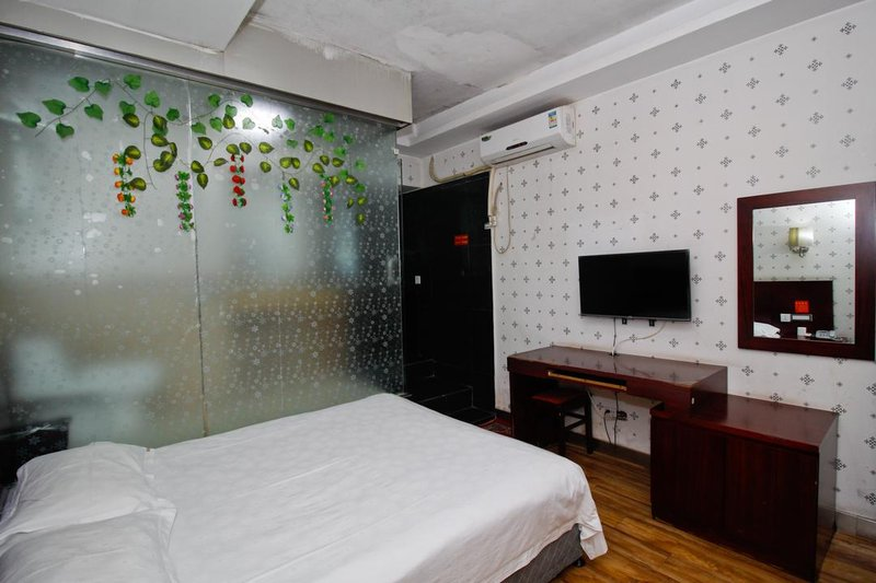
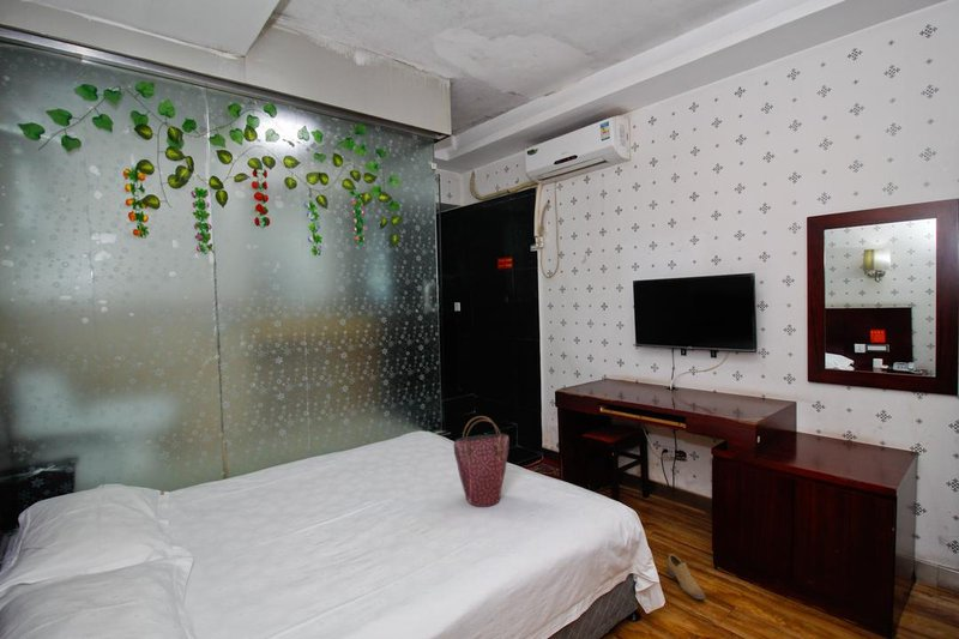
+ handbag [453,415,511,508]
+ shoe [665,553,706,601]
